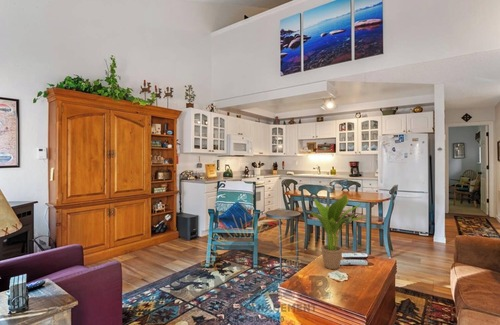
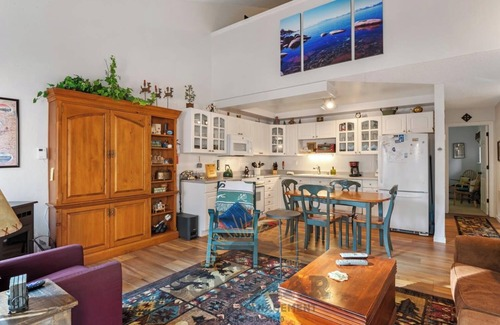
- potted plant [308,194,367,270]
